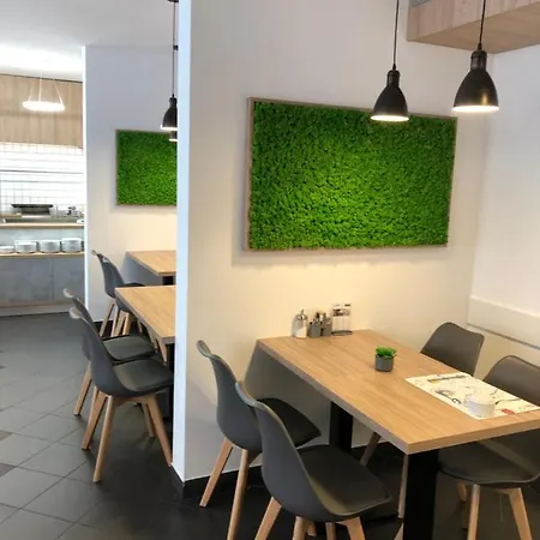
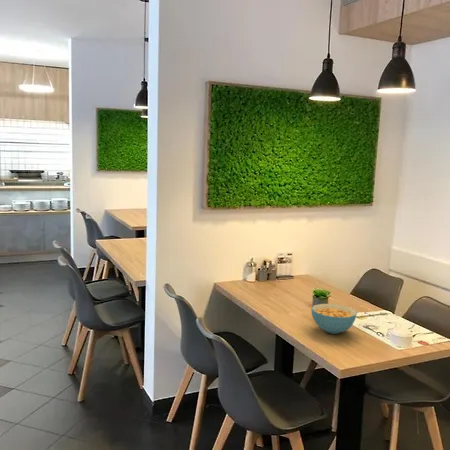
+ cereal bowl [310,303,358,335]
